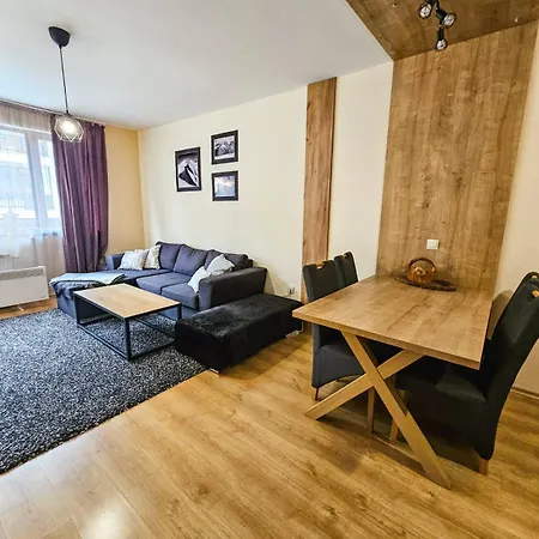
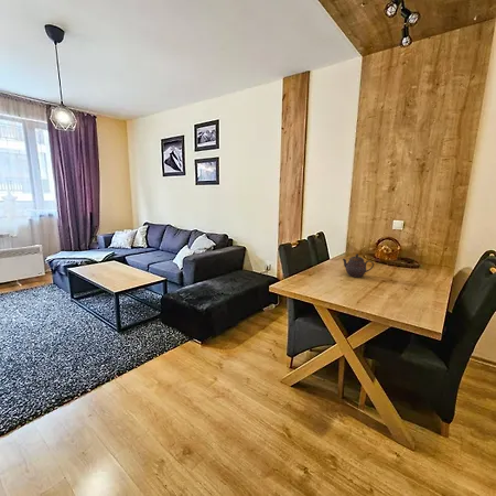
+ teapot [342,254,375,279]
